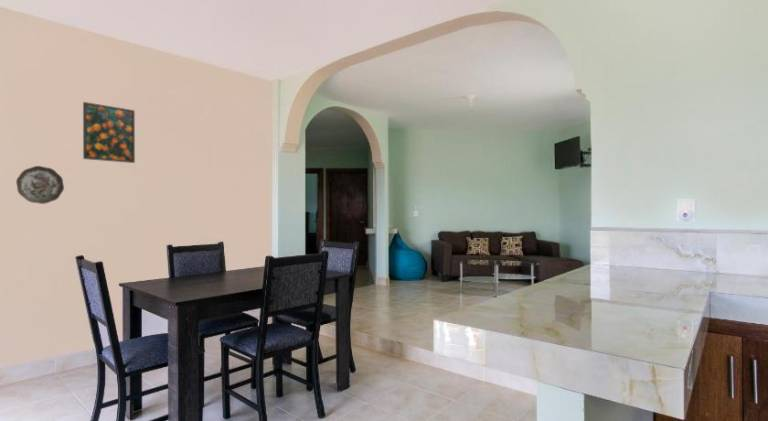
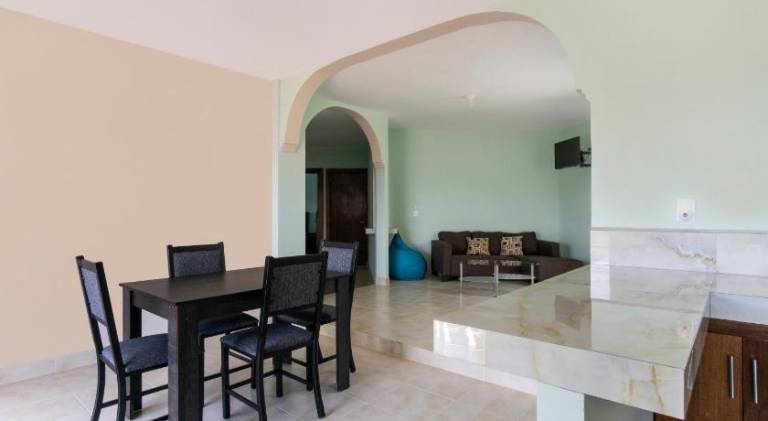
- decorative plate [15,165,65,205]
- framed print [82,101,136,164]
